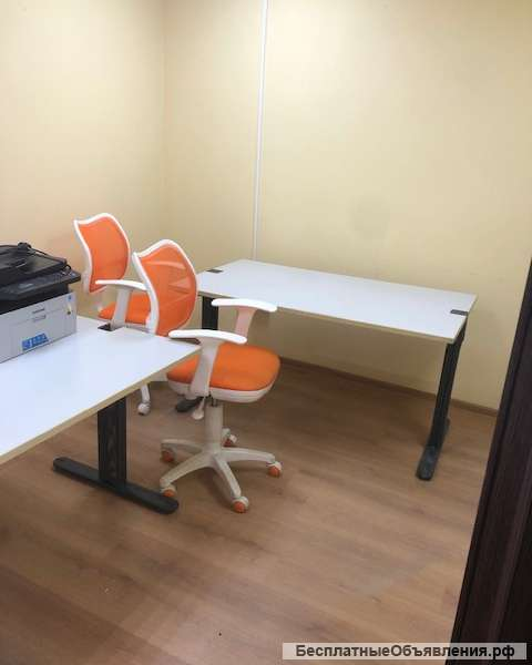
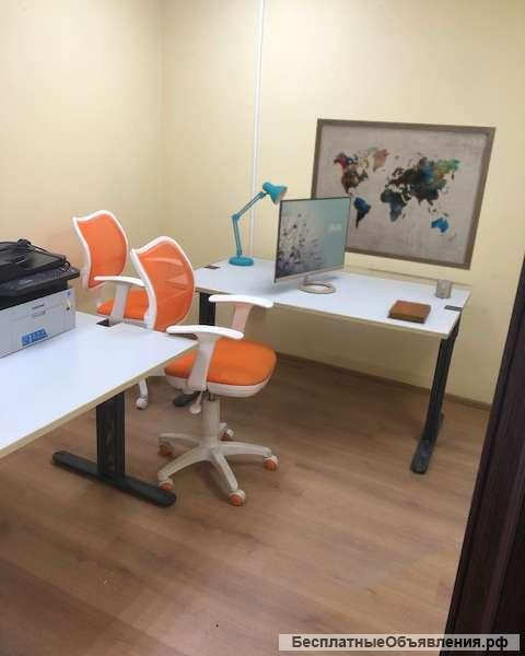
+ desk lamp [228,180,289,267]
+ cup [434,279,454,300]
+ wall art [310,117,498,271]
+ notebook [386,298,432,324]
+ monitor [273,197,351,294]
